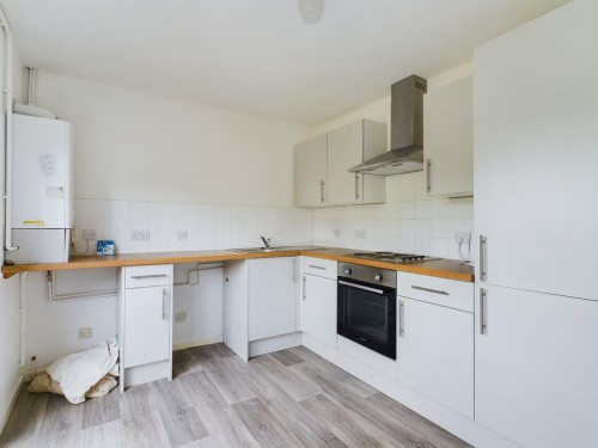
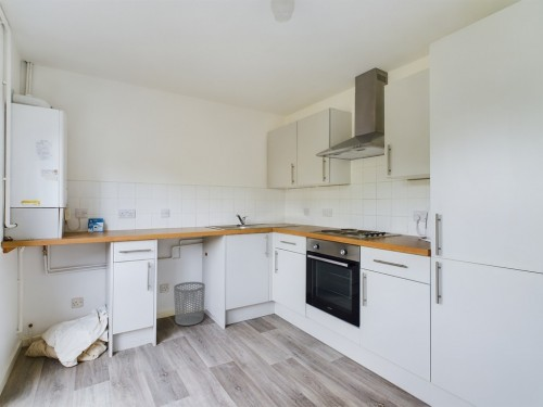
+ waste bin [173,281,206,327]
